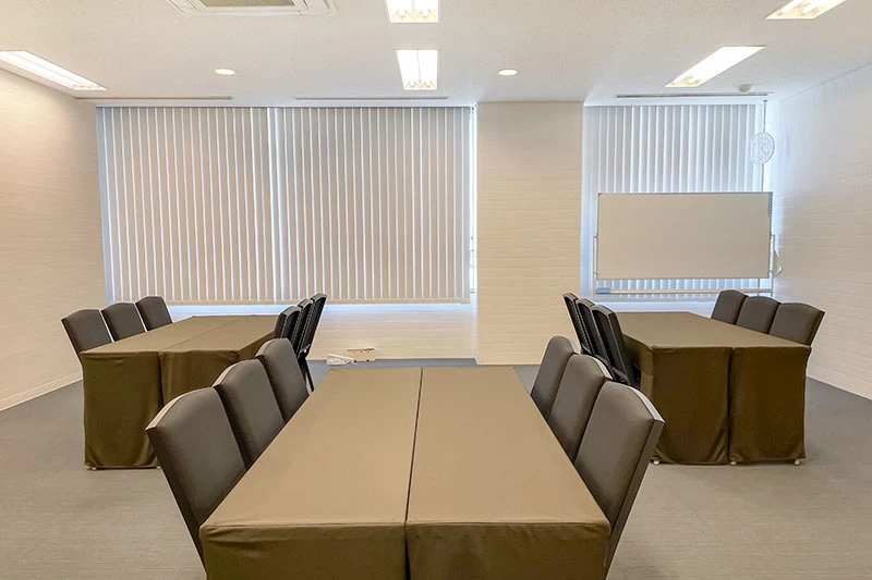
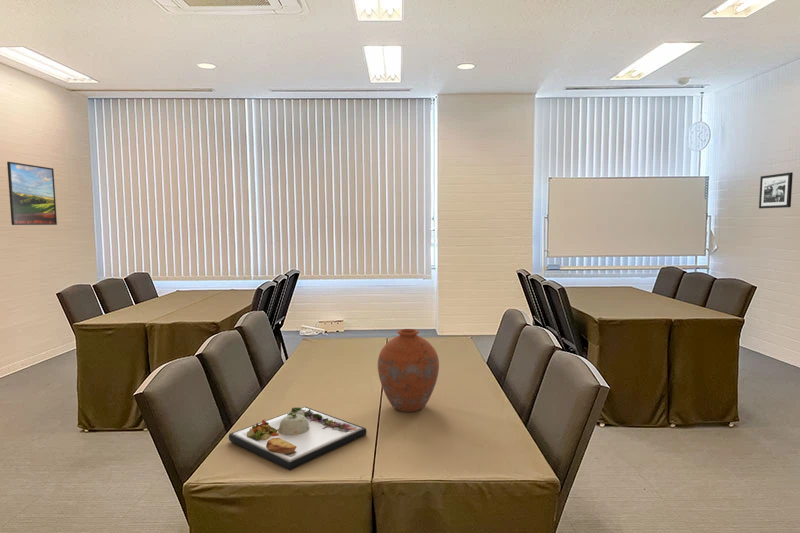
+ dinner plate [228,406,368,471]
+ picture frame [758,171,794,209]
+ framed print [6,161,58,226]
+ vase [377,328,440,413]
